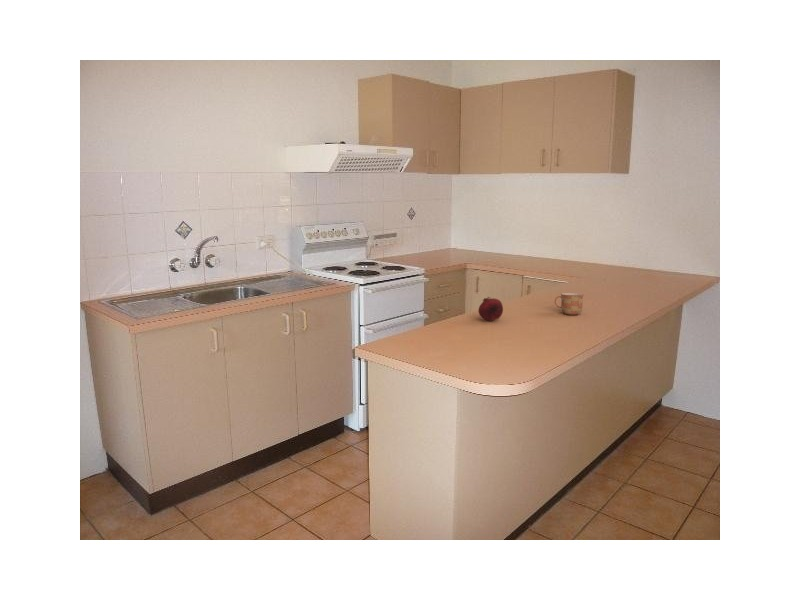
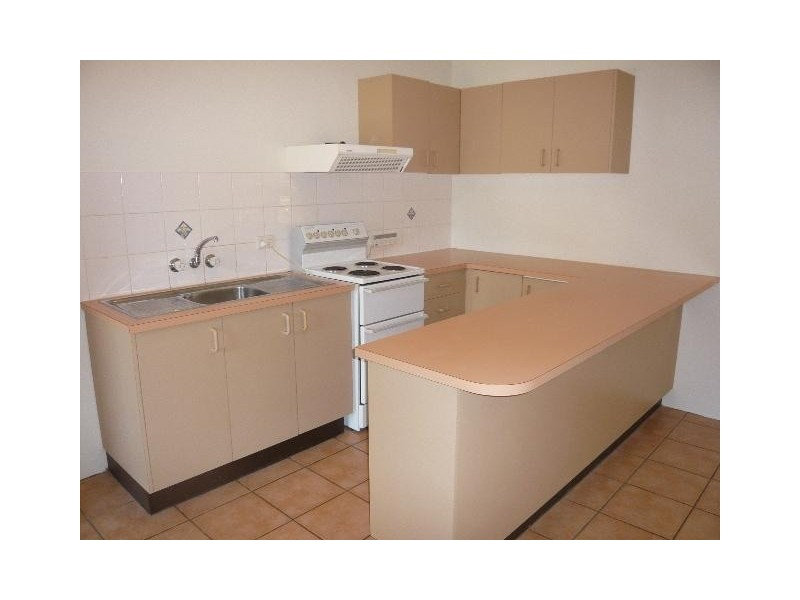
- mug [554,292,584,315]
- fruit [477,296,504,322]
